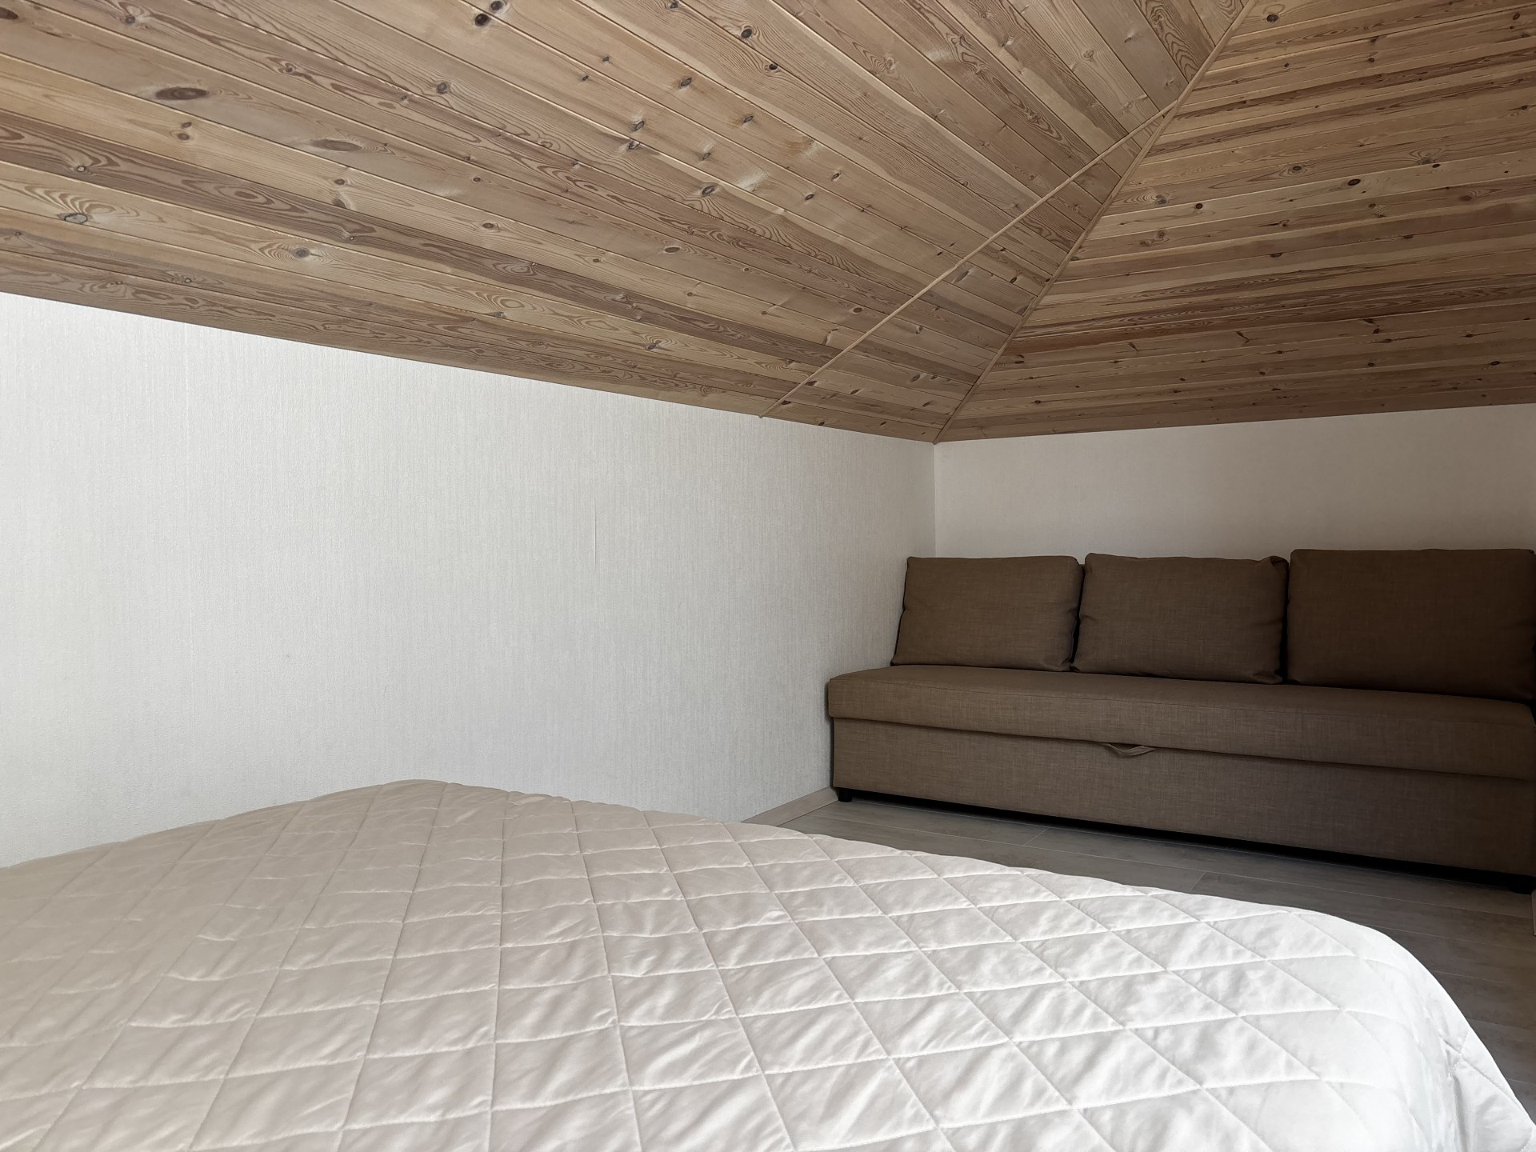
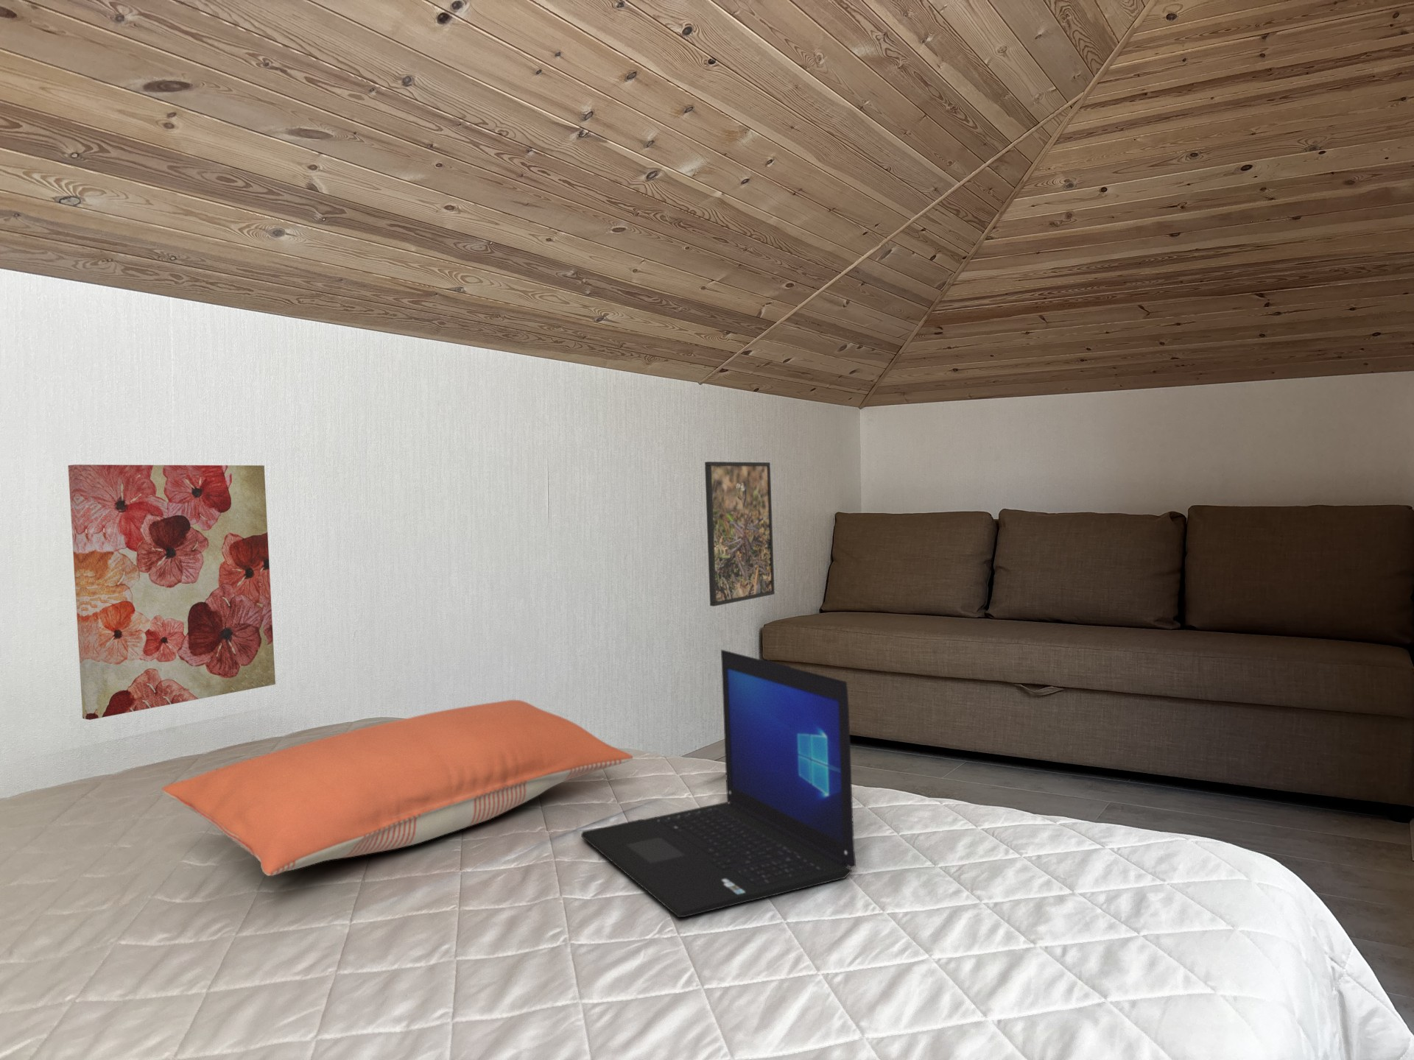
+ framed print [704,461,776,607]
+ pillow [161,699,635,876]
+ laptop [580,649,856,917]
+ wall art [68,463,276,720]
